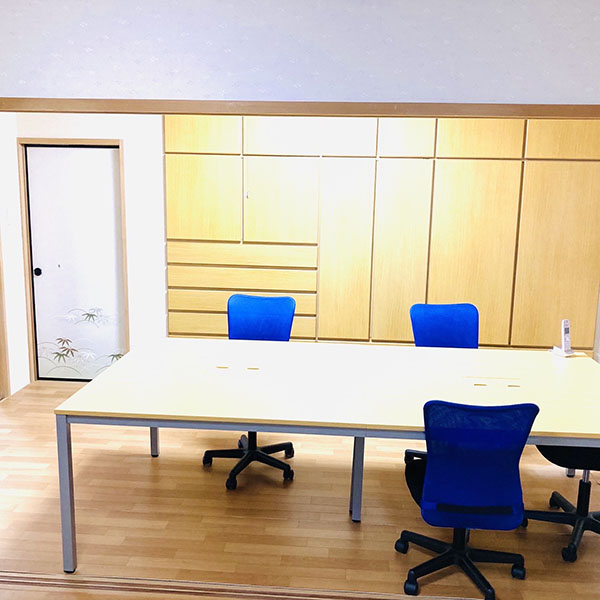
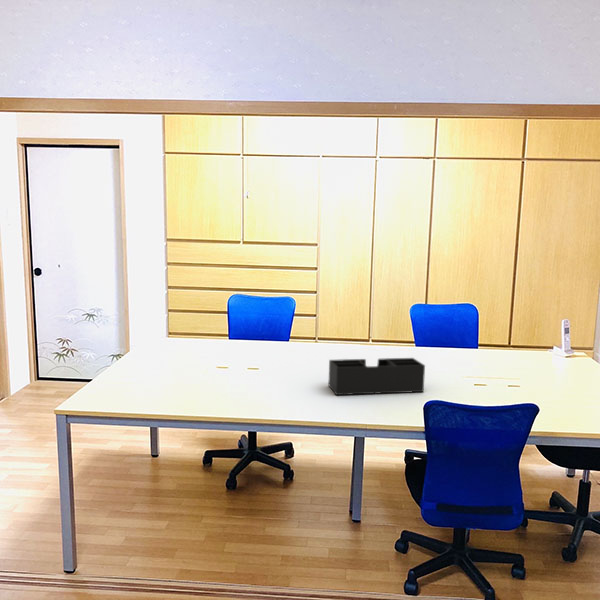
+ desk organizer [328,357,426,396]
